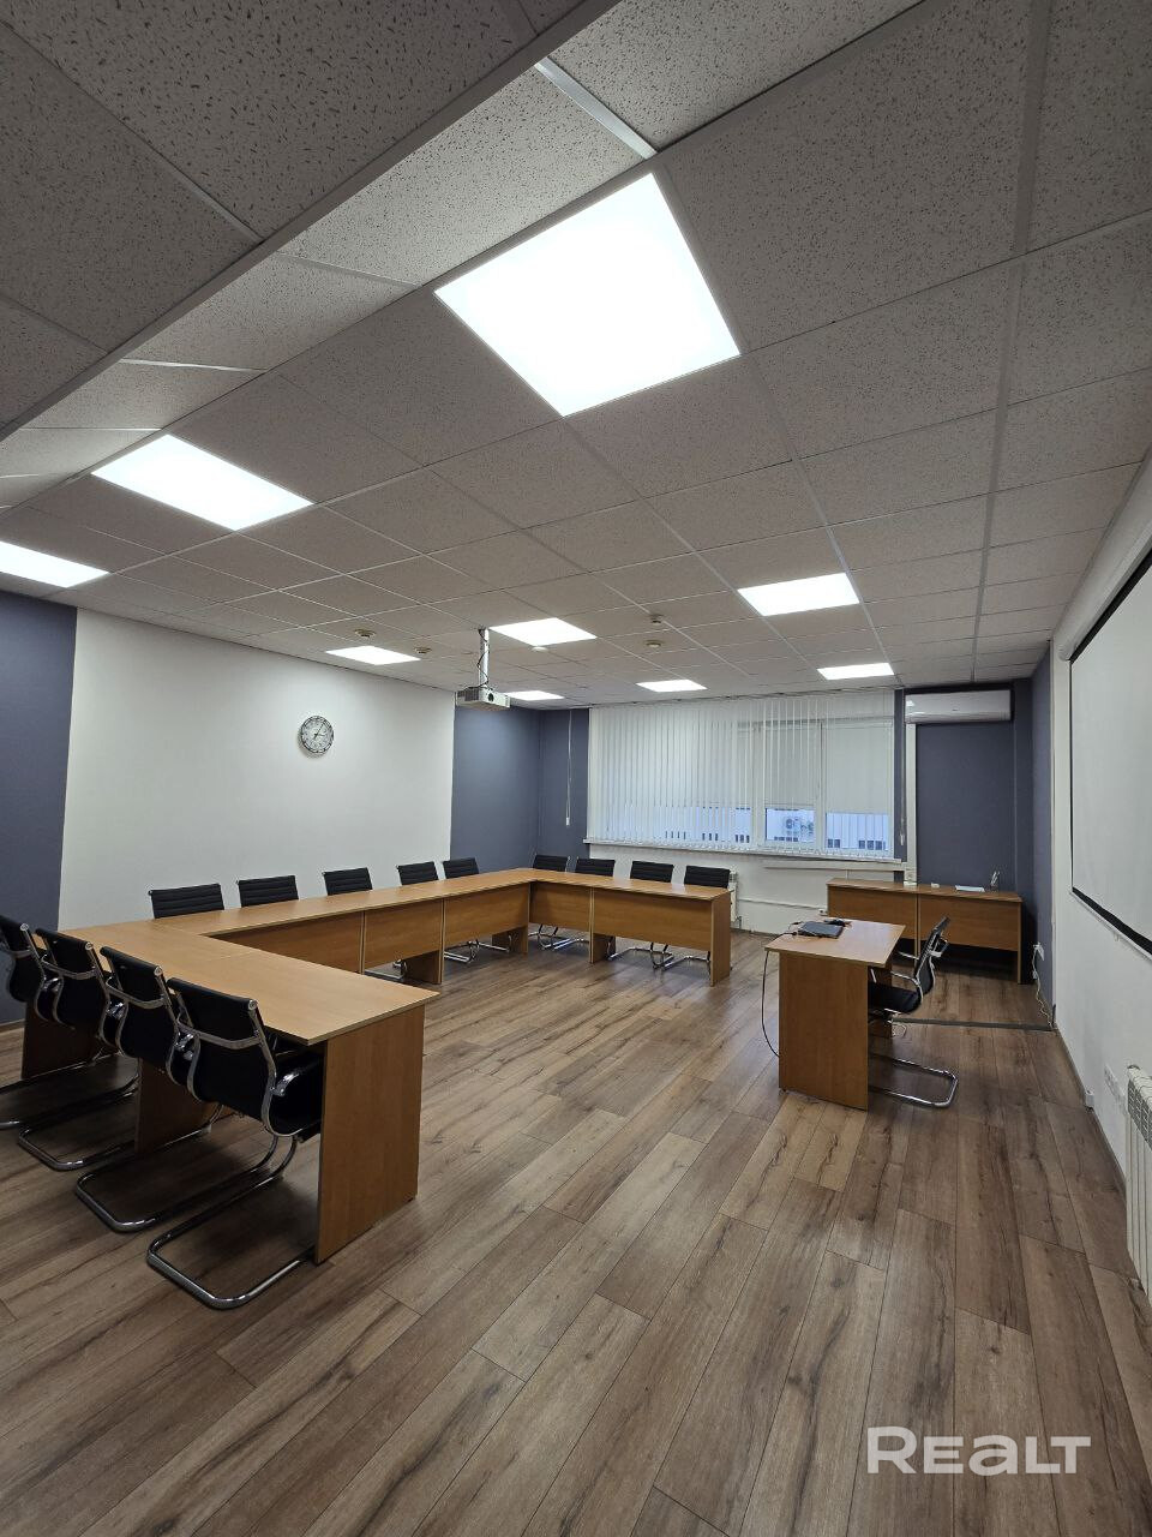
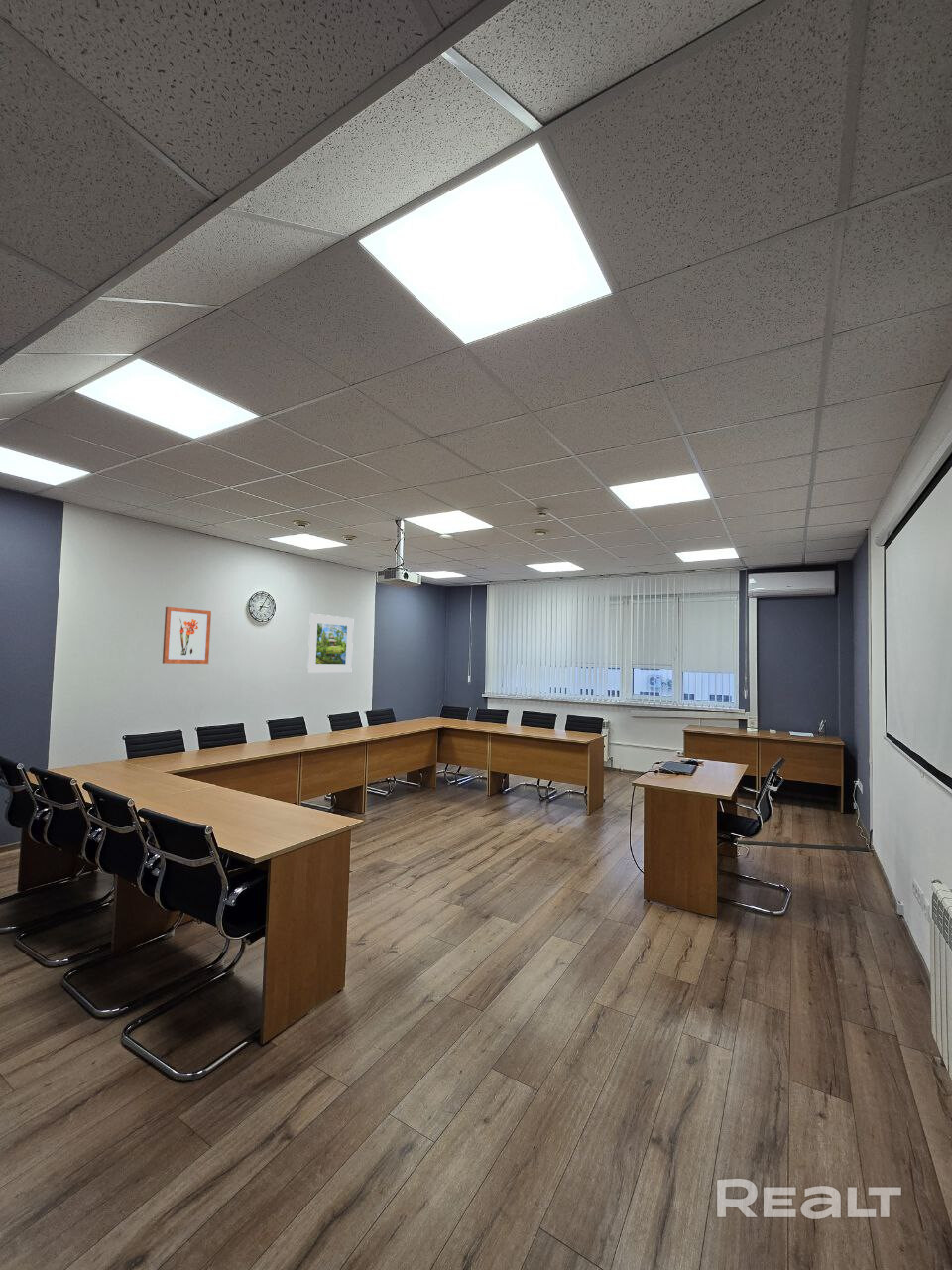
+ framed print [306,613,354,674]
+ wall art [162,606,212,665]
